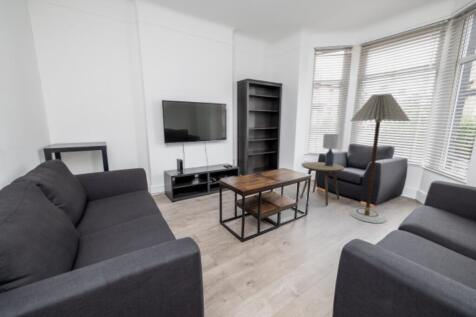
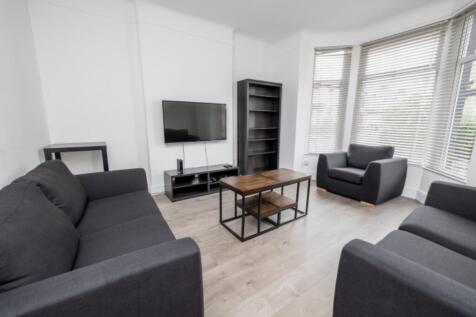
- floor lamp [348,93,411,224]
- side table [300,161,345,206]
- lamp [322,133,341,166]
